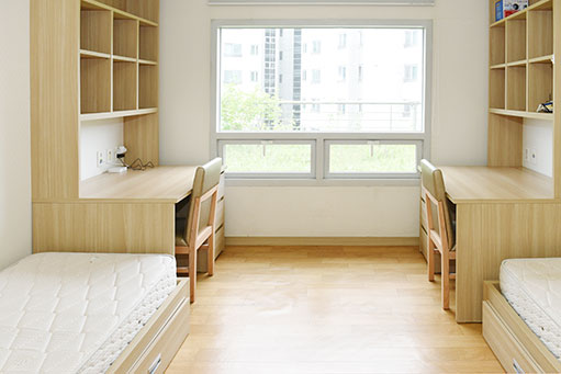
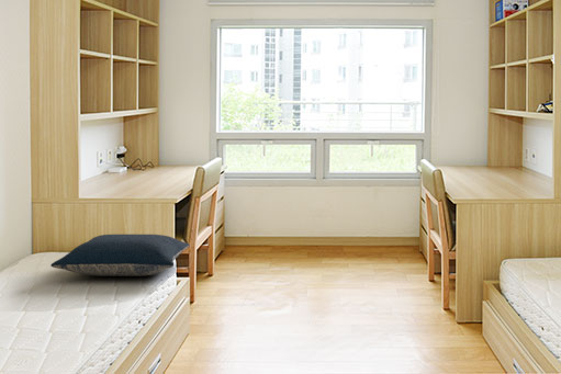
+ pillow [49,234,191,277]
